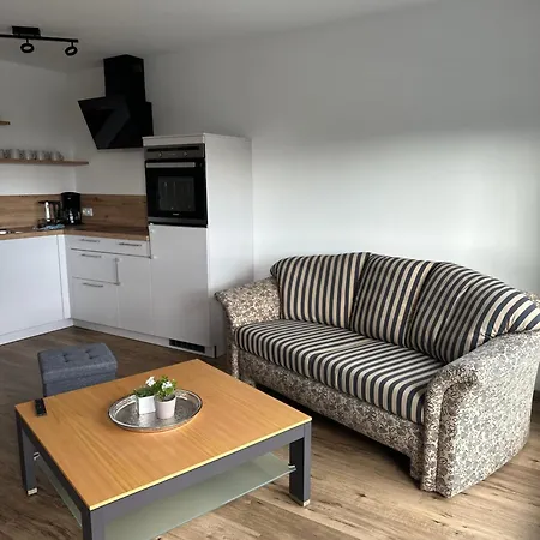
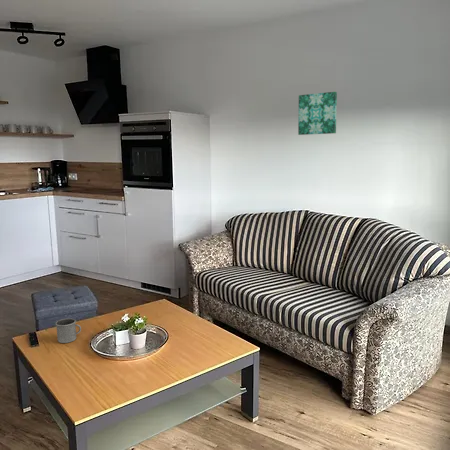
+ wall art [297,91,338,136]
+ mug [55,318,82,344]
